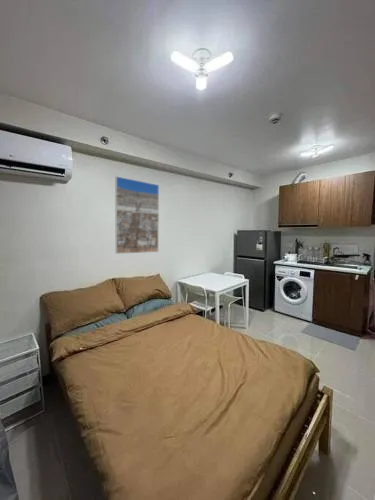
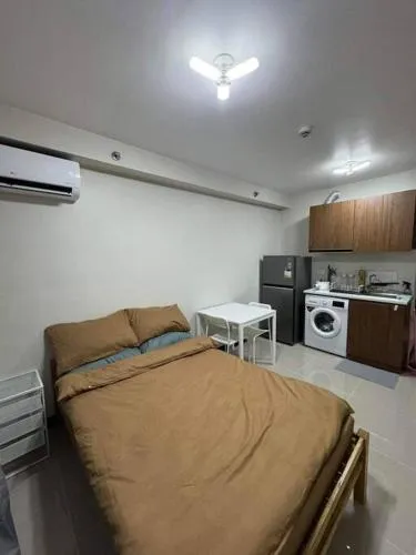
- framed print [114,175,160,255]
